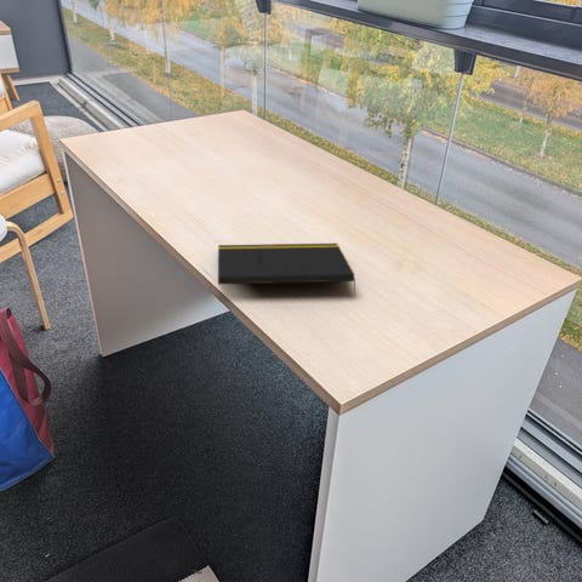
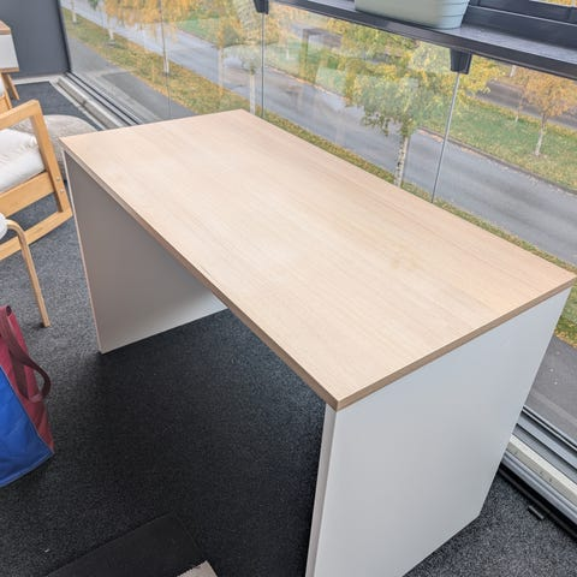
- notepad [217,242,356,296]
